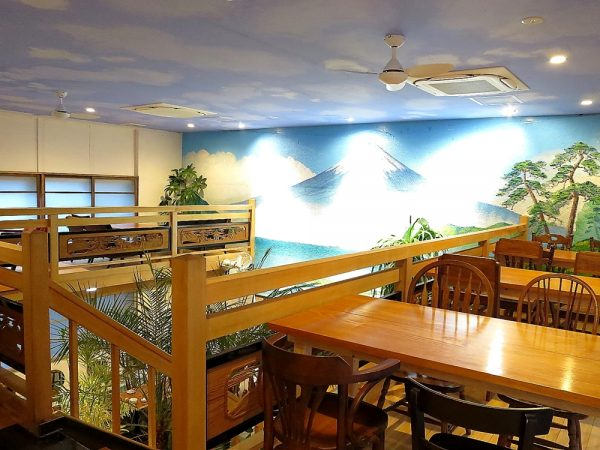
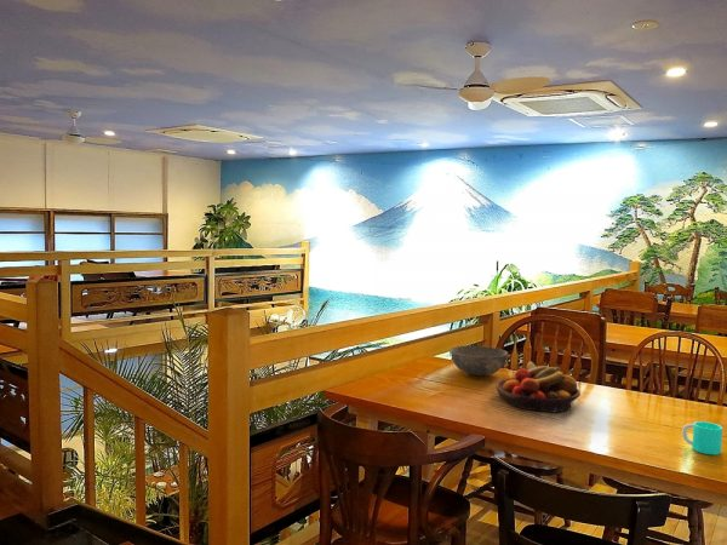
+ fruit bowl [496,361,582,414]
+ bowl [450,345,509,377]
+ cup [681,420,723,455]
